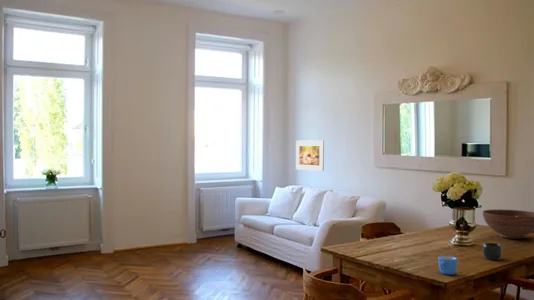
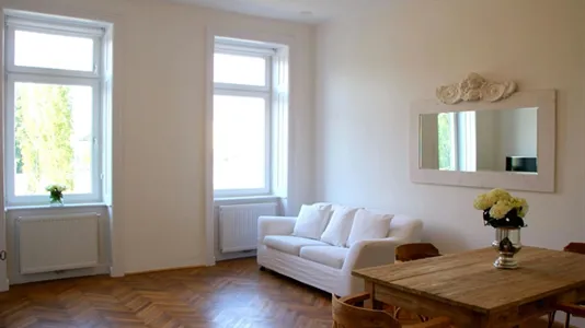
- mug [437,255,459,276]
- mug [482,242,503,261]
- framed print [295,139,325,172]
- fruit bowl [482,209,534,240]
